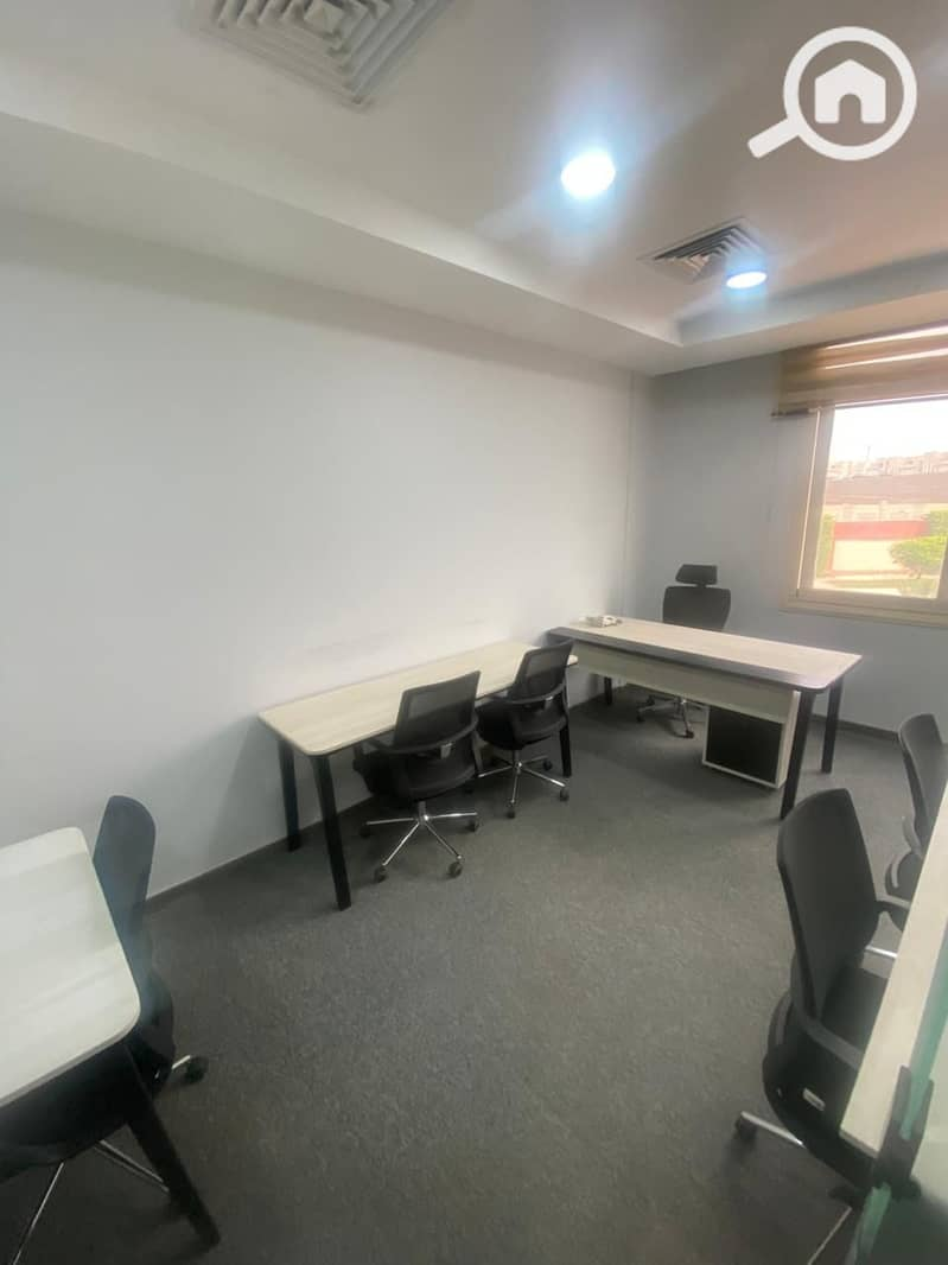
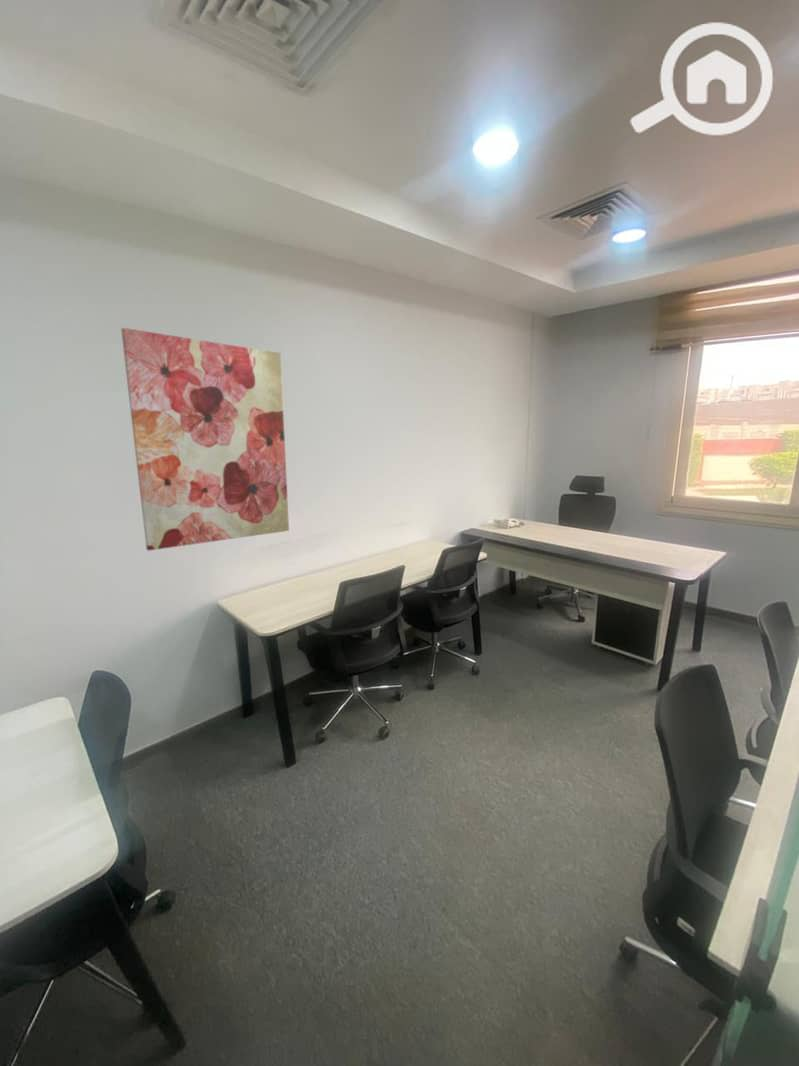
+ wall art [120,327,290,552]
